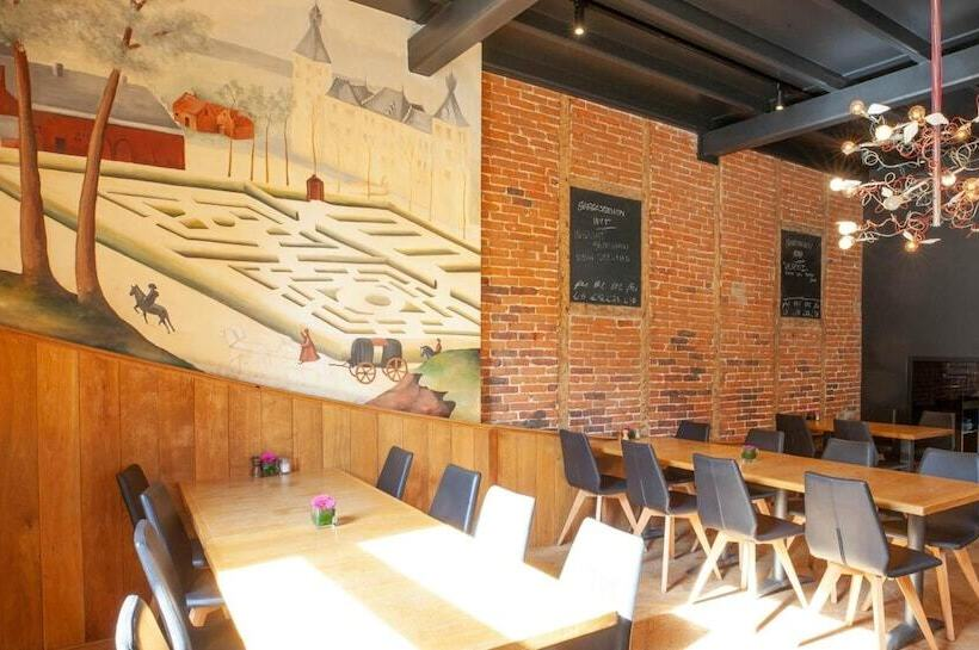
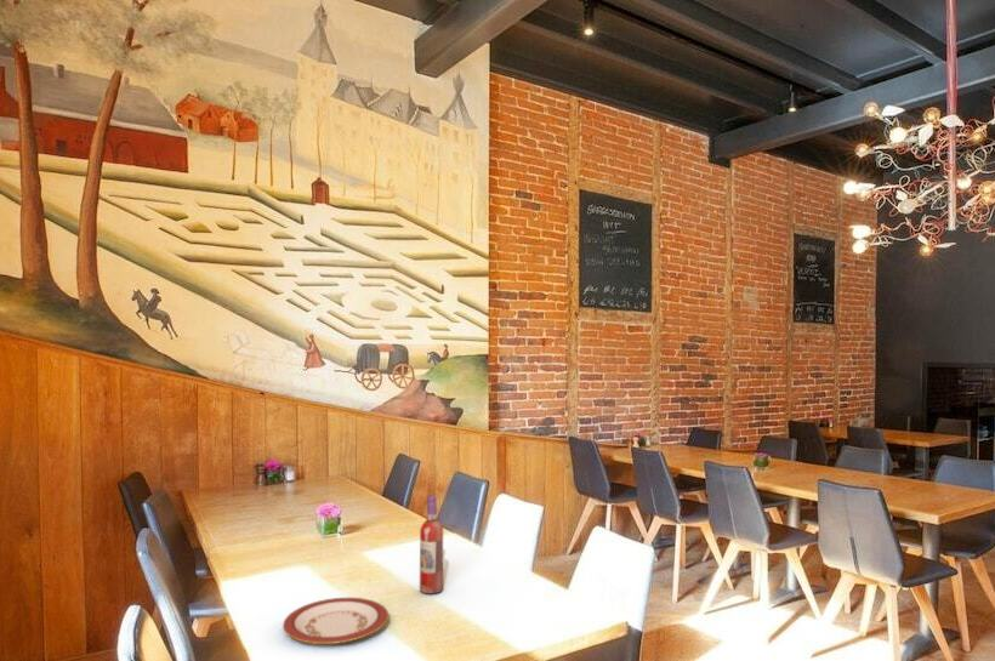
+ plate [282,597,390,645]
+ wine bottle [419,494,444,596]
